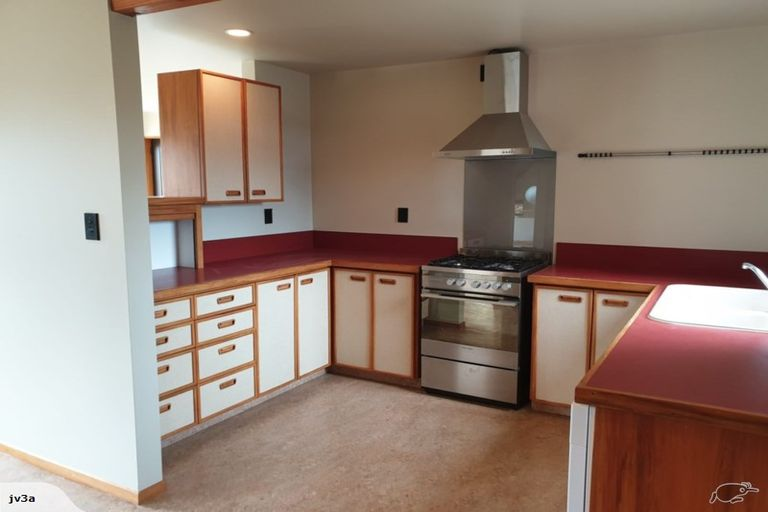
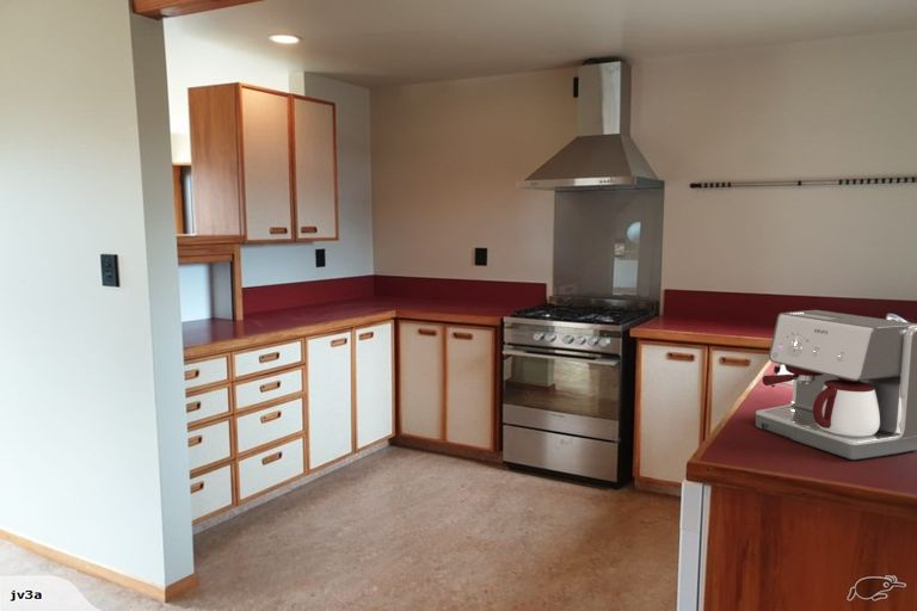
+ coffee maker [755,309,917,461]
